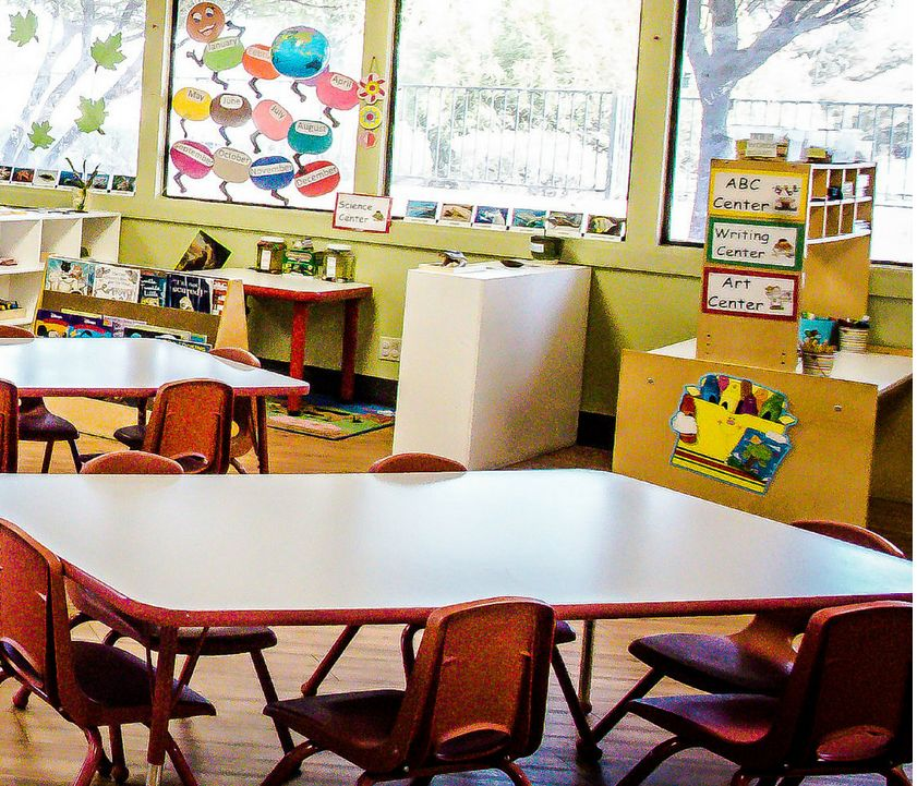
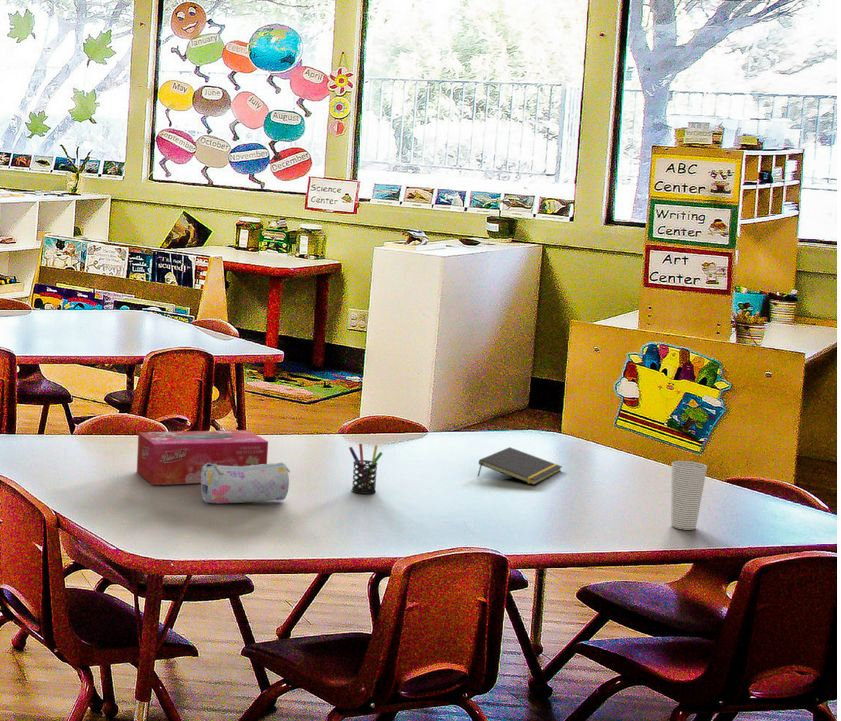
+ notepad [477,446,563,486]
+ pencil case [200,462,291,504]
+ pen holder [348,442,383,495]
+ tissue box [136,429,269,486]
+ cup [670,460,708,531]
